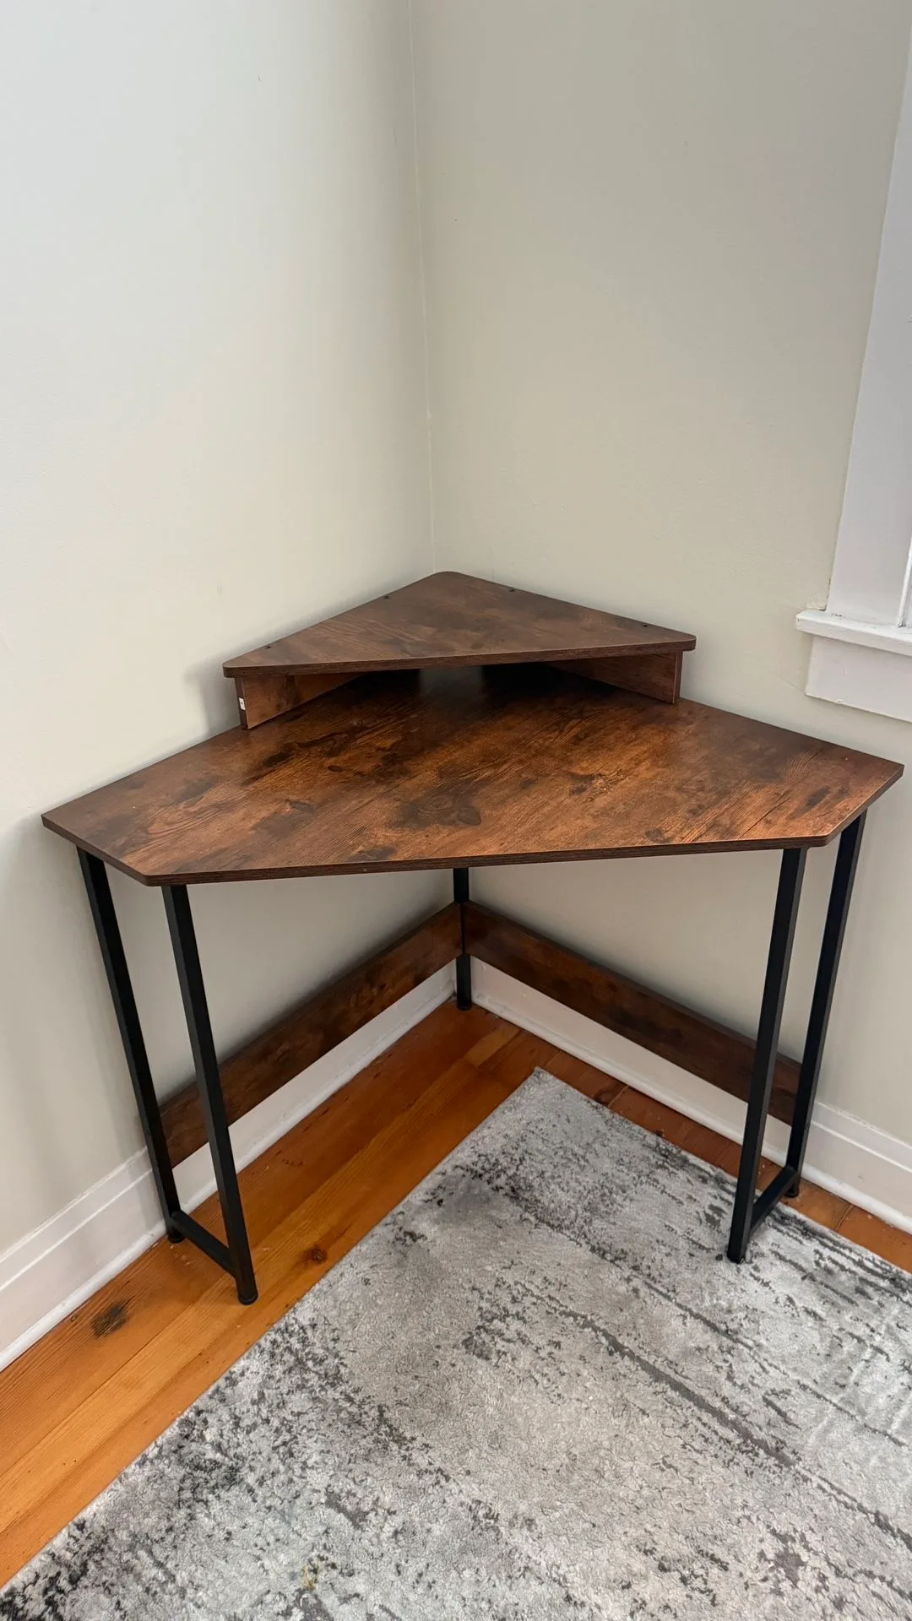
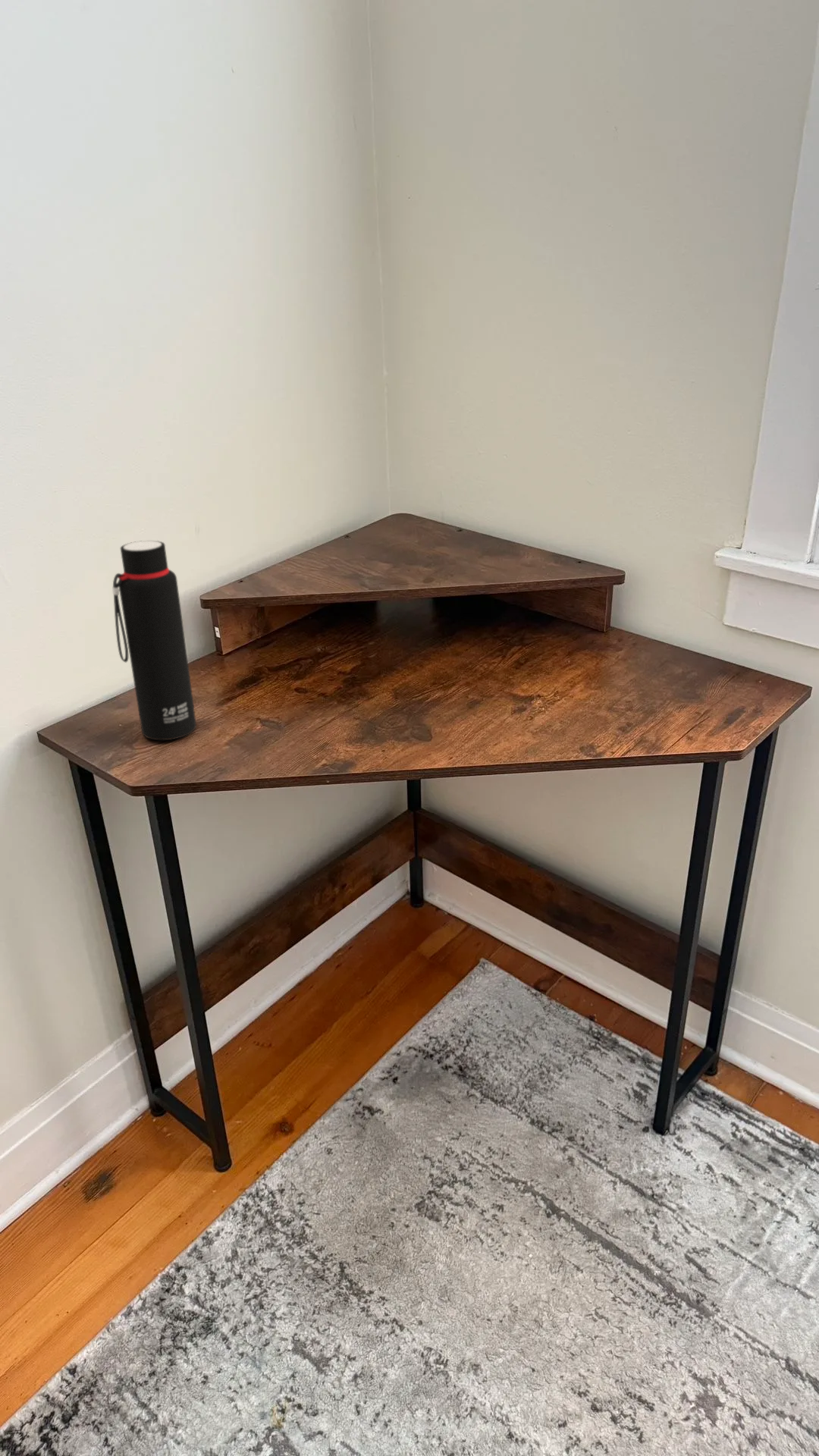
+ water bottle [111,540,197,741]
